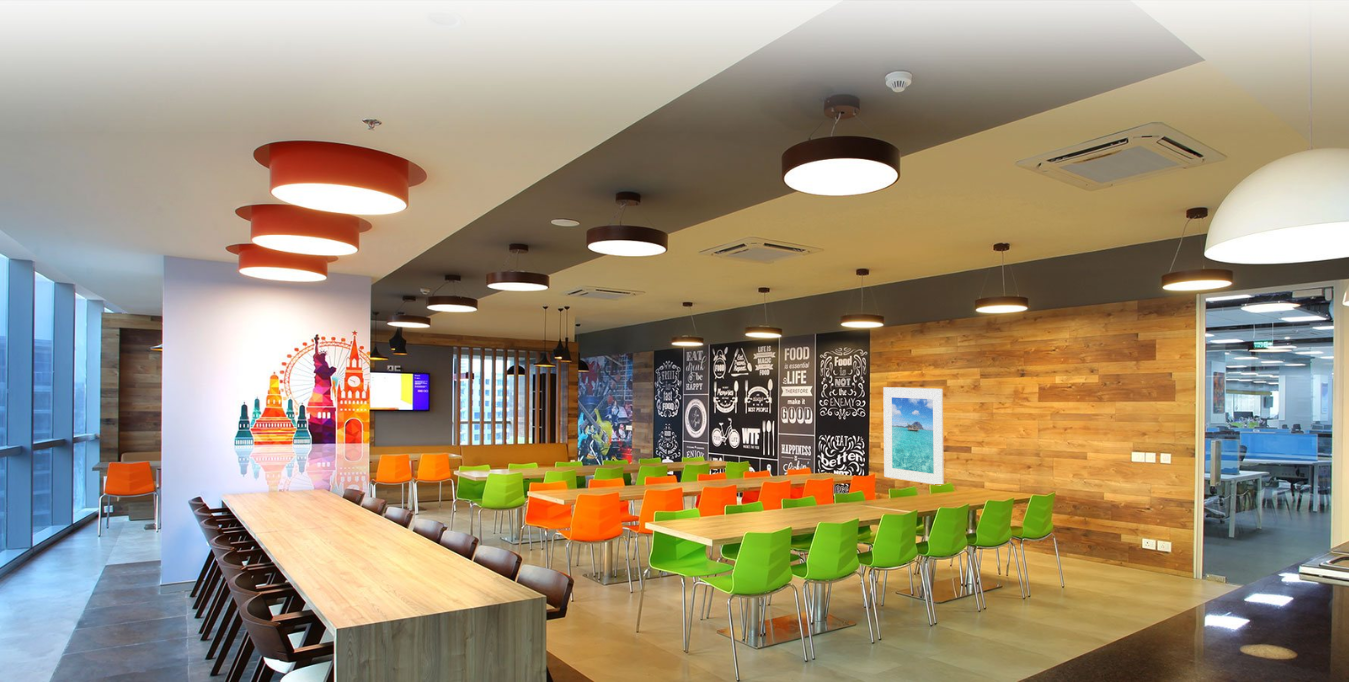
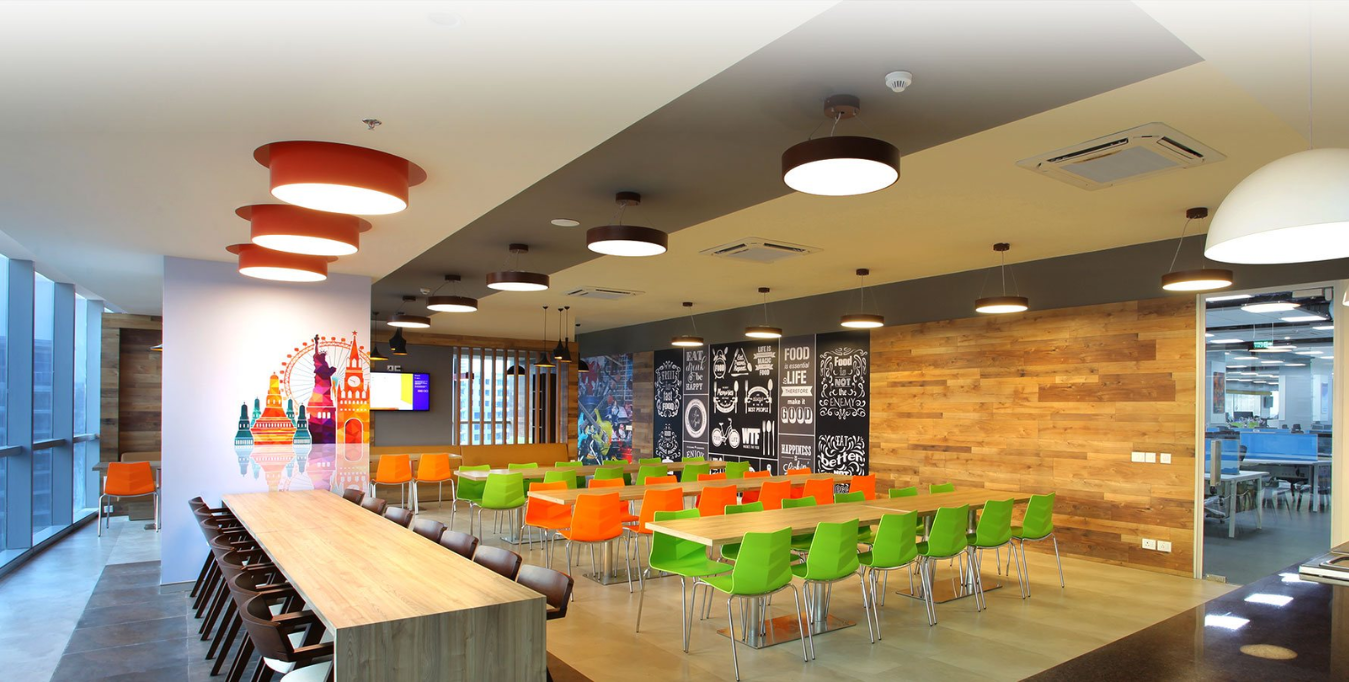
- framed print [882,386,945,485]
